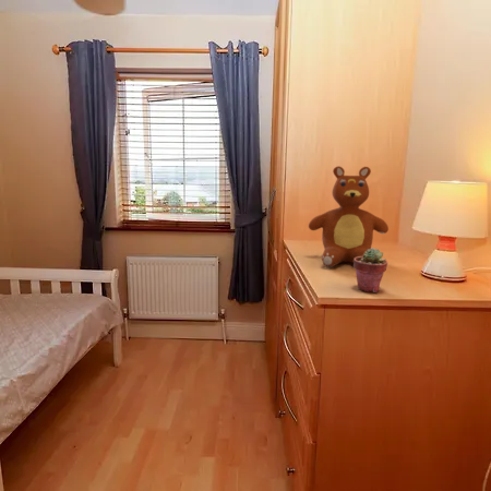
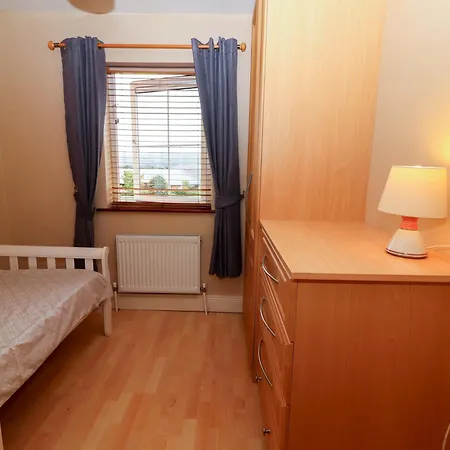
- potted succulent [352,247,388,294]
- teddy bear [308,165,390,268]
